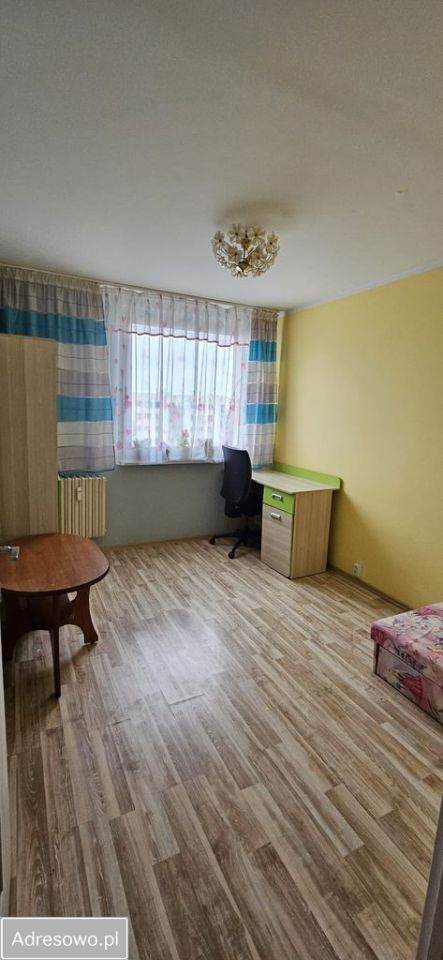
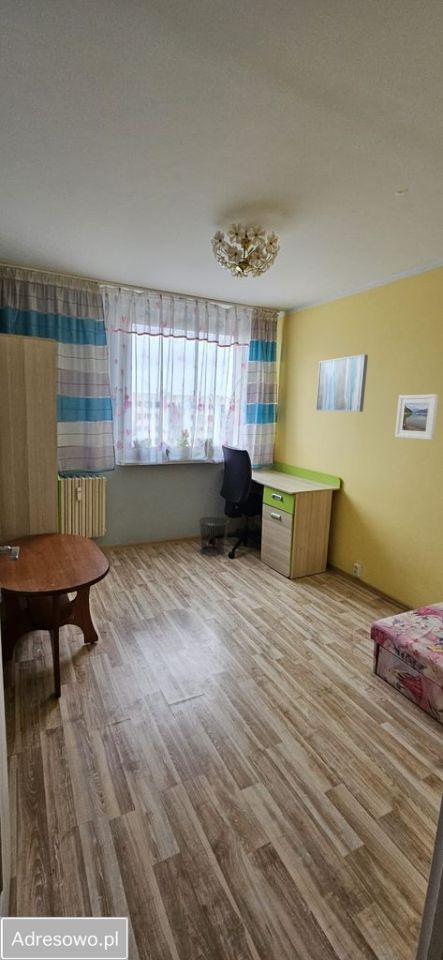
+ wall art [315,353,369,413]
+ waste bin [198,516,229,556]
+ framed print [394,393,439,441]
